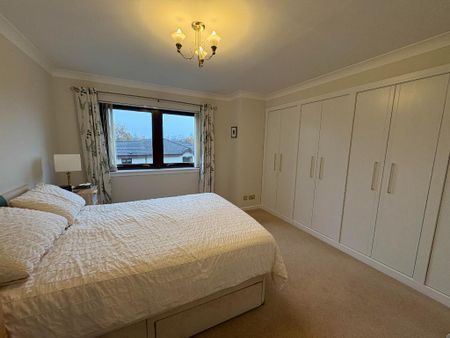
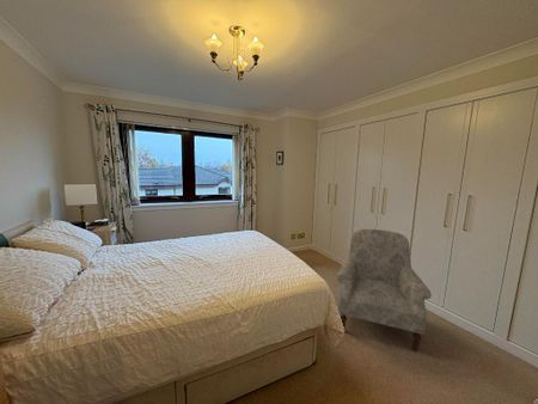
+ armchair [336,228,432,351]
